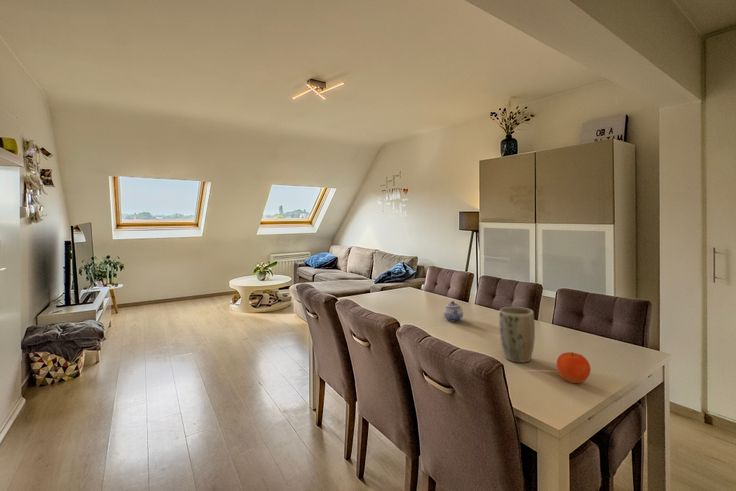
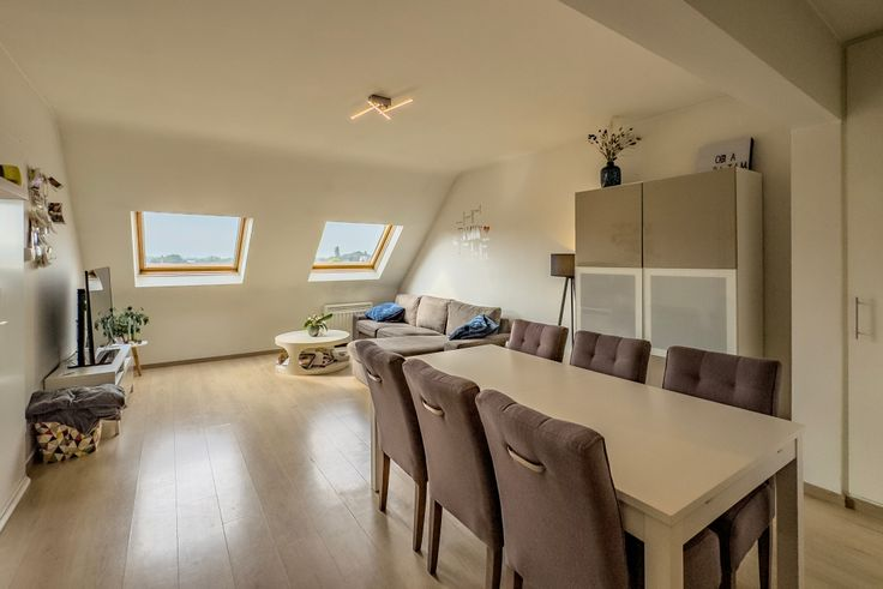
- fruit [556,351,592,384]
- teapot [443,300,464,323]
- plant pot [498,306,536,364]
